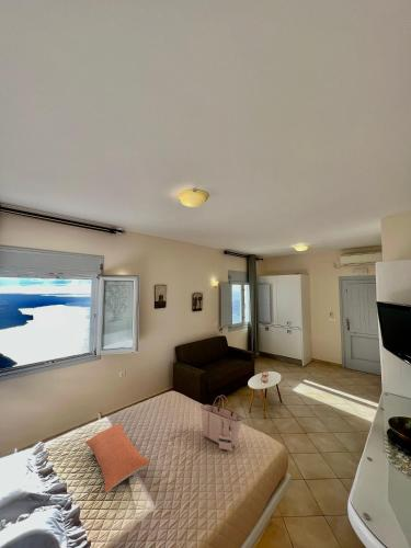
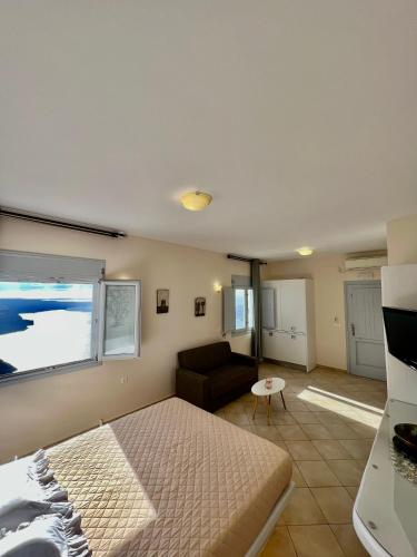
- tote bag [199,393,243,452]
- pillow [84,422,151,494]
